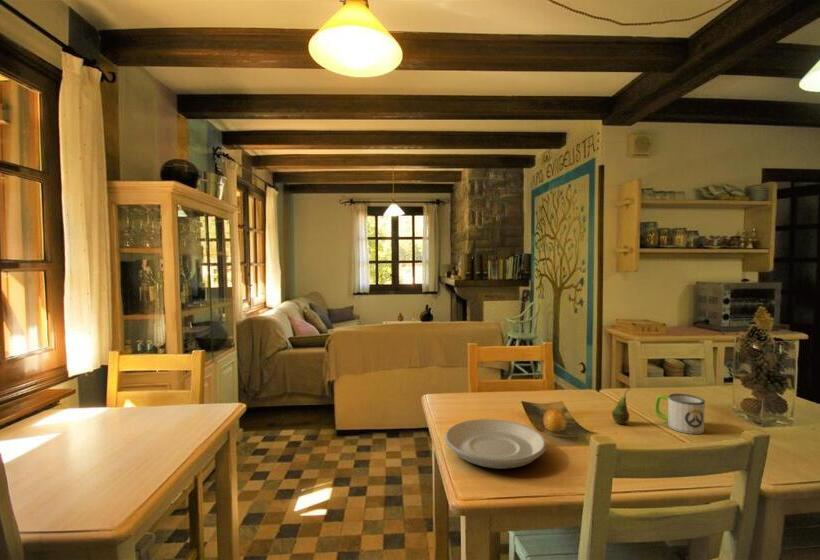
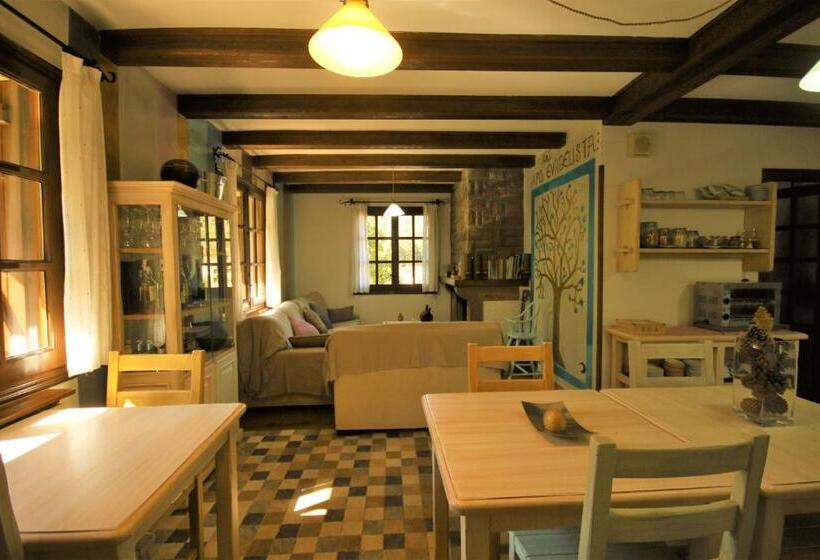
- fruit [611,388,630,425]
- plate [444,418,547,470]
- mug [654,392,706,435]
